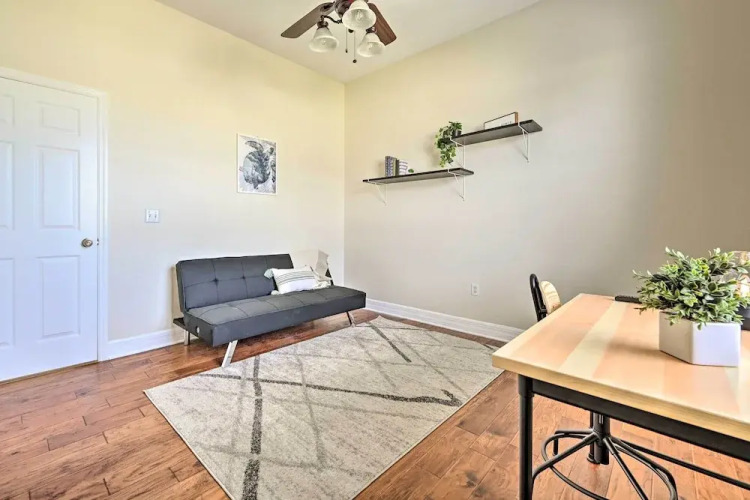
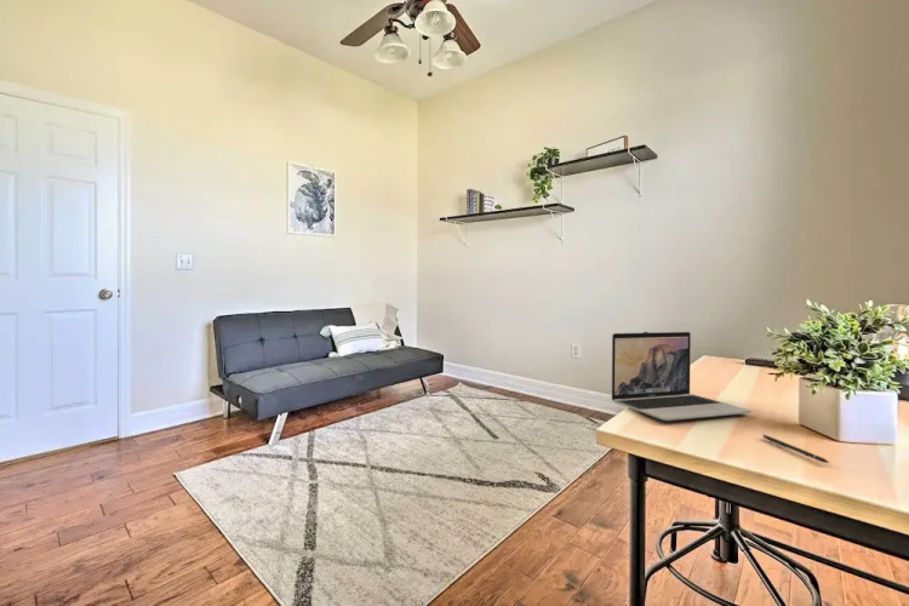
+ pen [761,434,830,464]
+ laptop [611,331,753,422]
